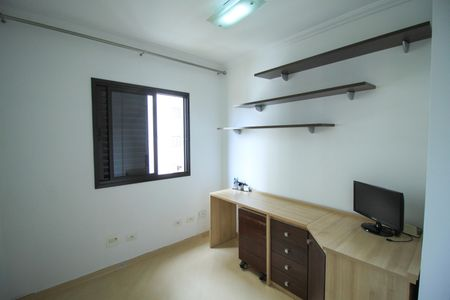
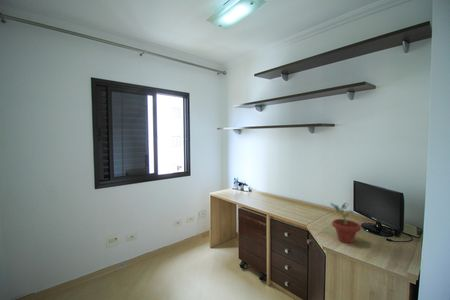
+ potted plant [330,201,362,244]
